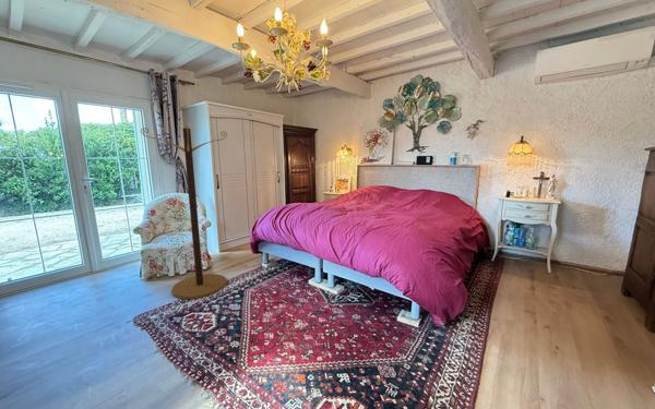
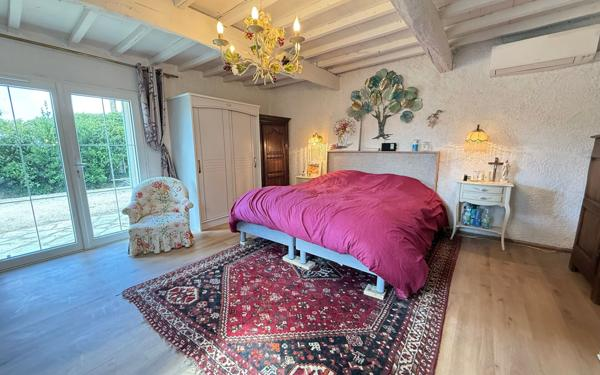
- coat rack [140,124,228,300]
